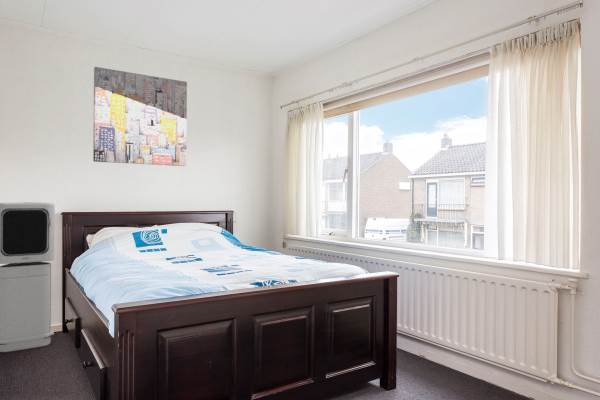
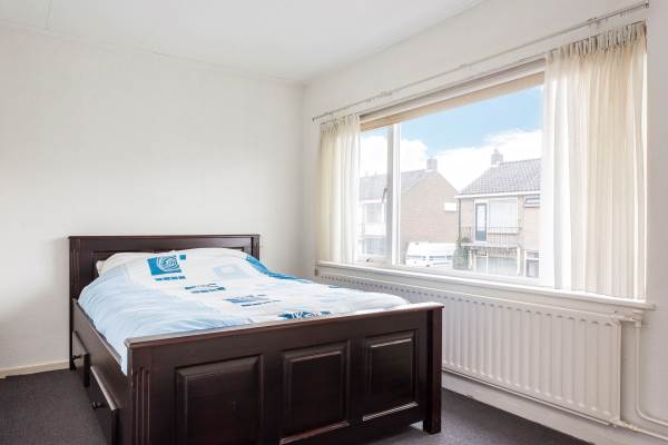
- air purifier [0,201,56,353]
- wall art [92,66,188,167]
